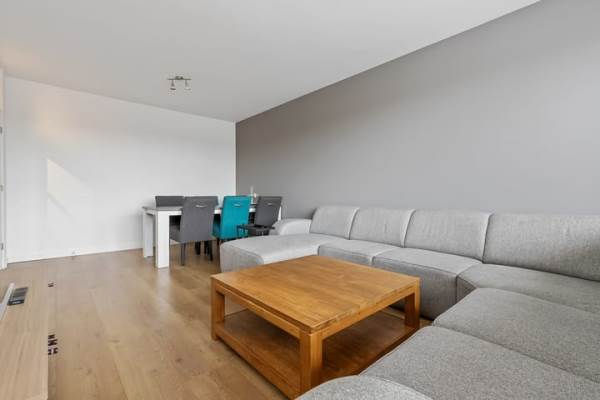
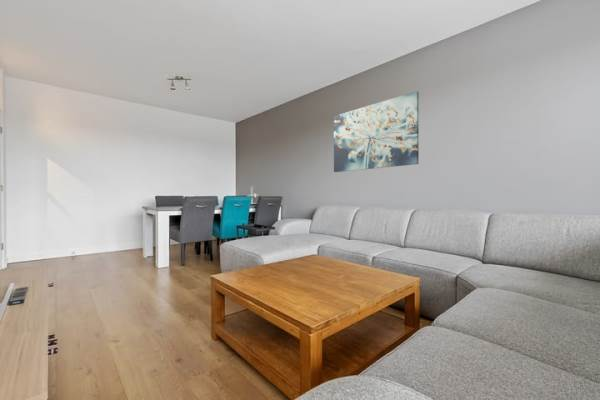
+ wall art [333,90,420,173]
